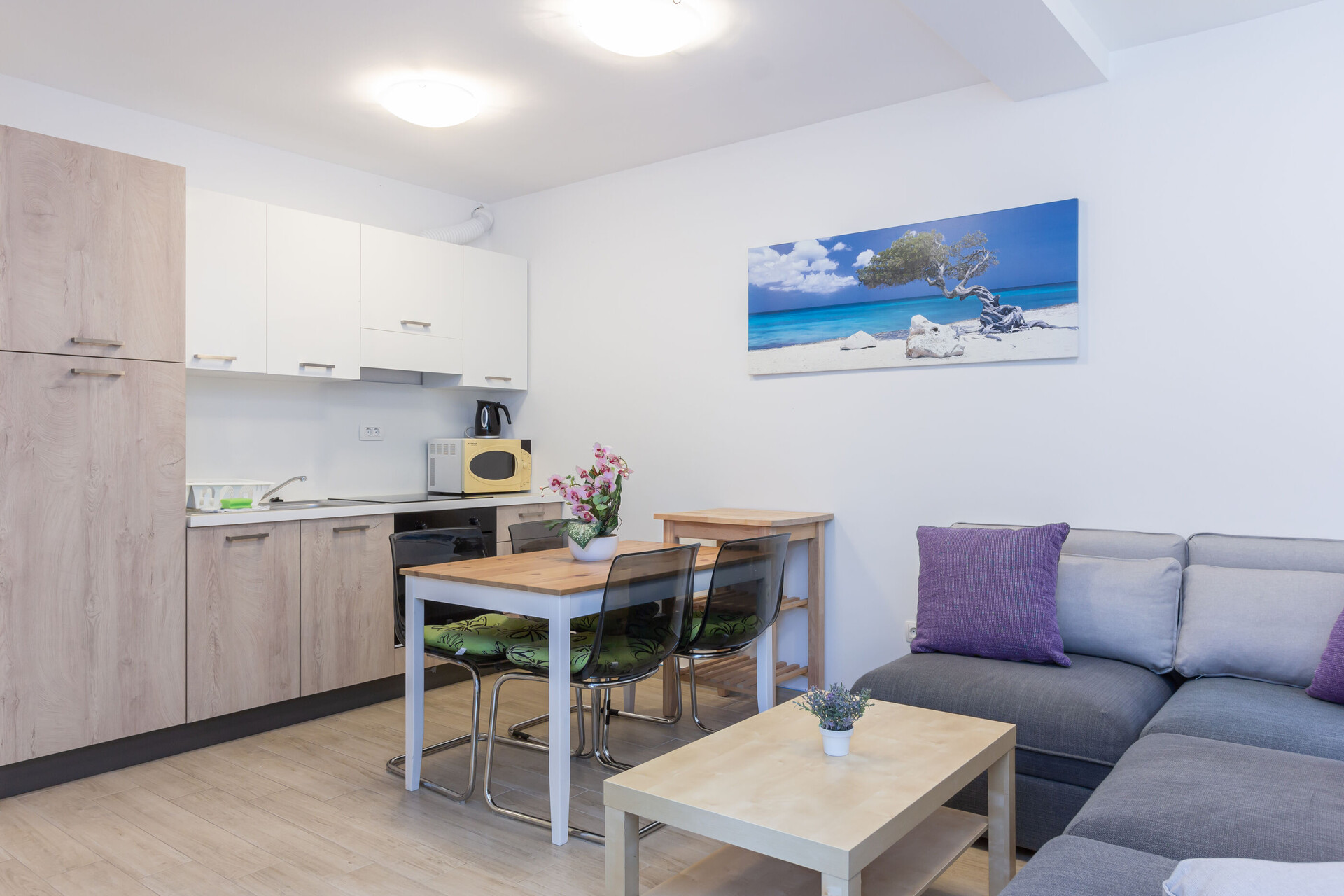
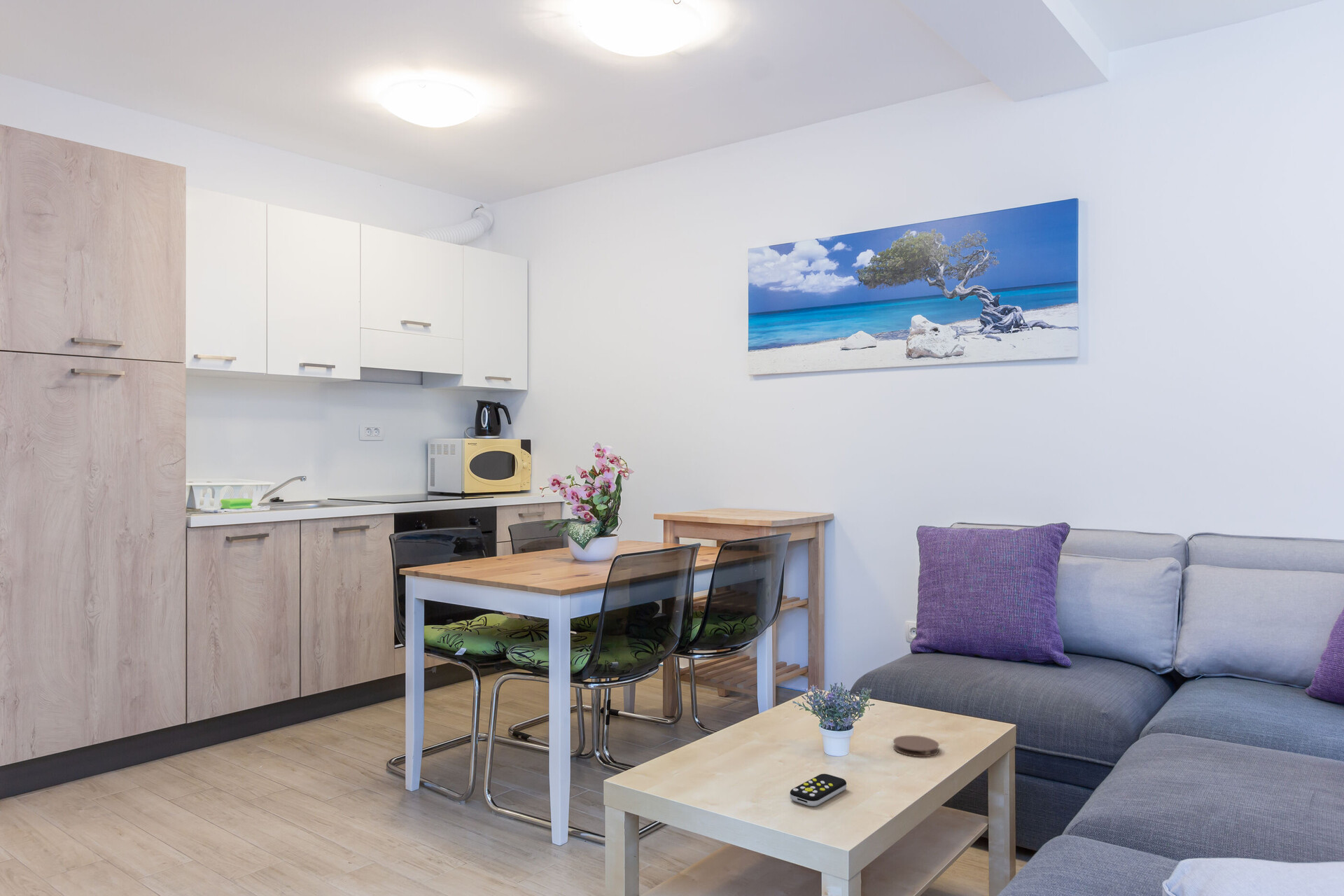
+ remote control [790,773,847,807]
+ coaster [893,735,940,757]
